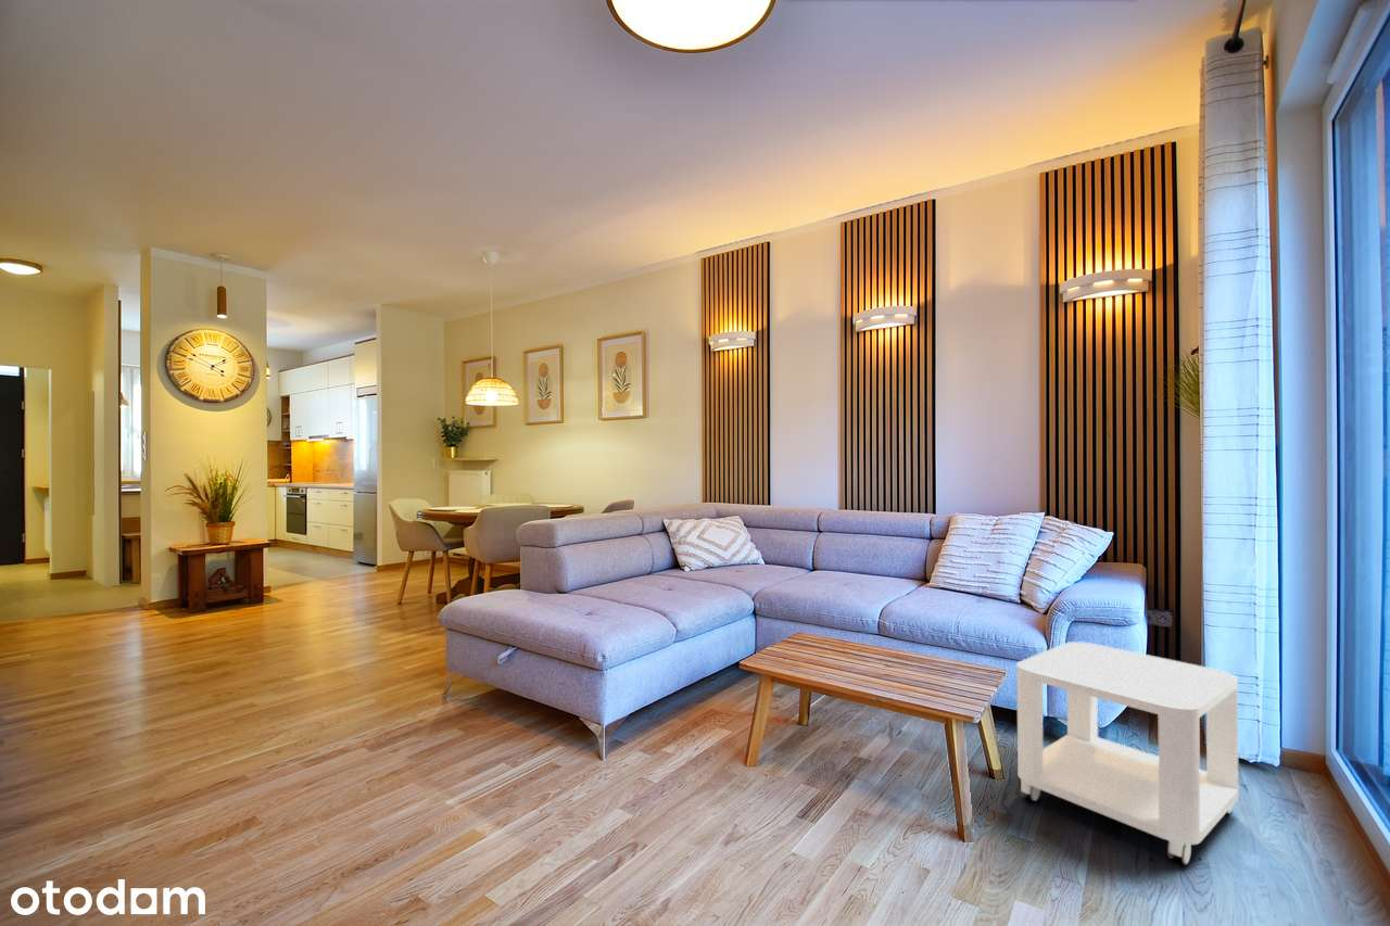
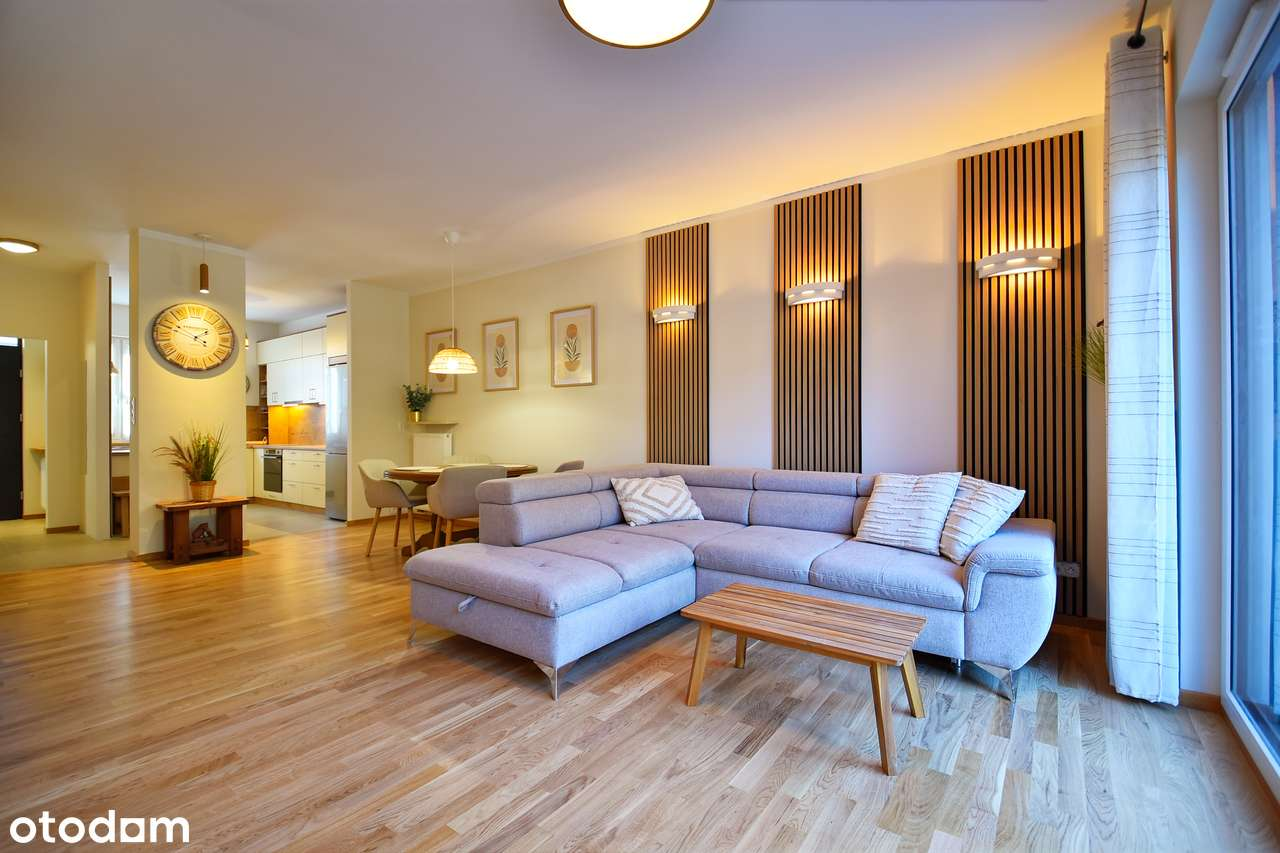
- side table [1015,640,1239,866]
